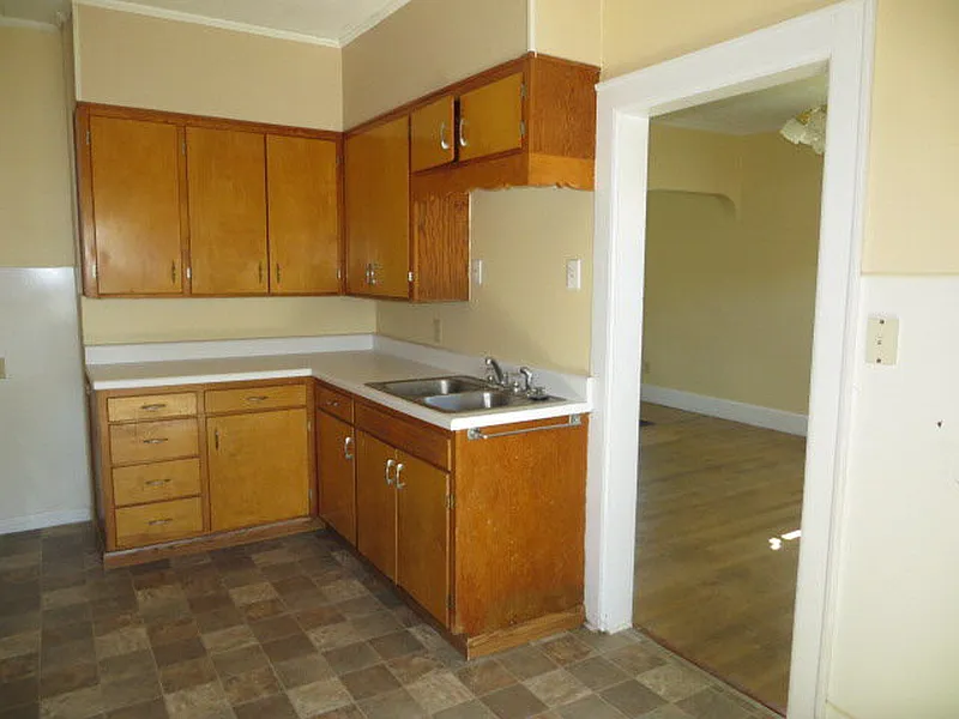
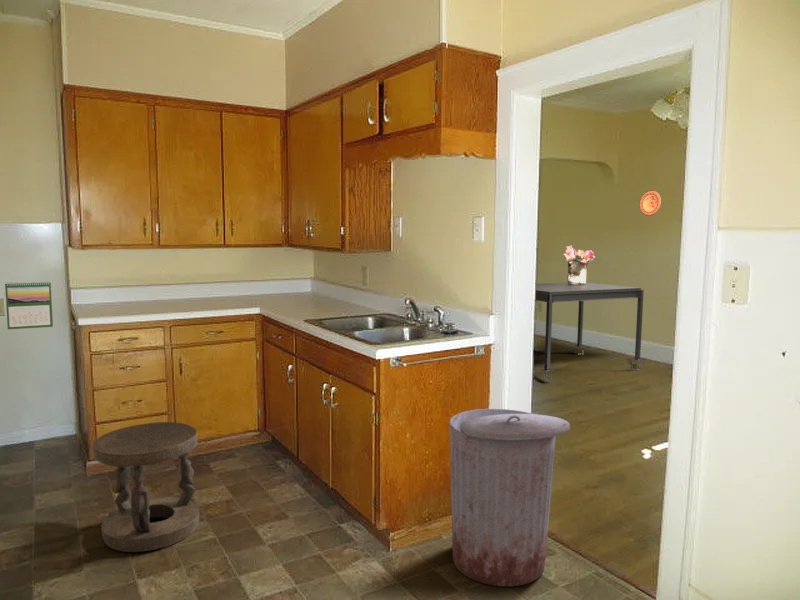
+ bouquet [563,244,596,285]
+ decorative plate [638,190,662,217]
+ trash can [448,408,571,587]
+ stool [91,421,200,553]
+ calendar [4,280,54,330]
+ dining table [535,282,645,383]
